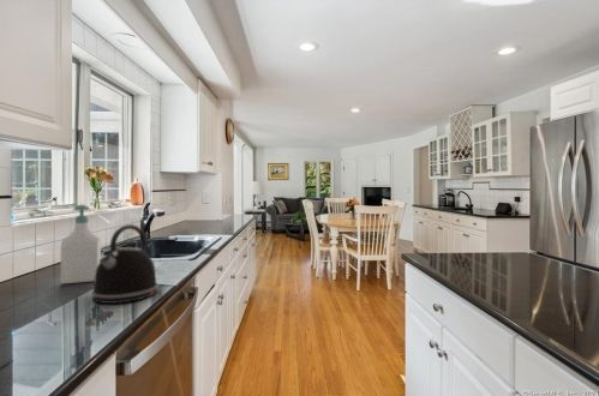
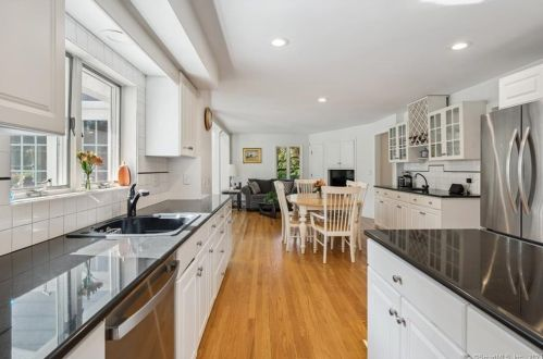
- kettle [90,223,160,305]
- soap bottle [60,204,102,284]
